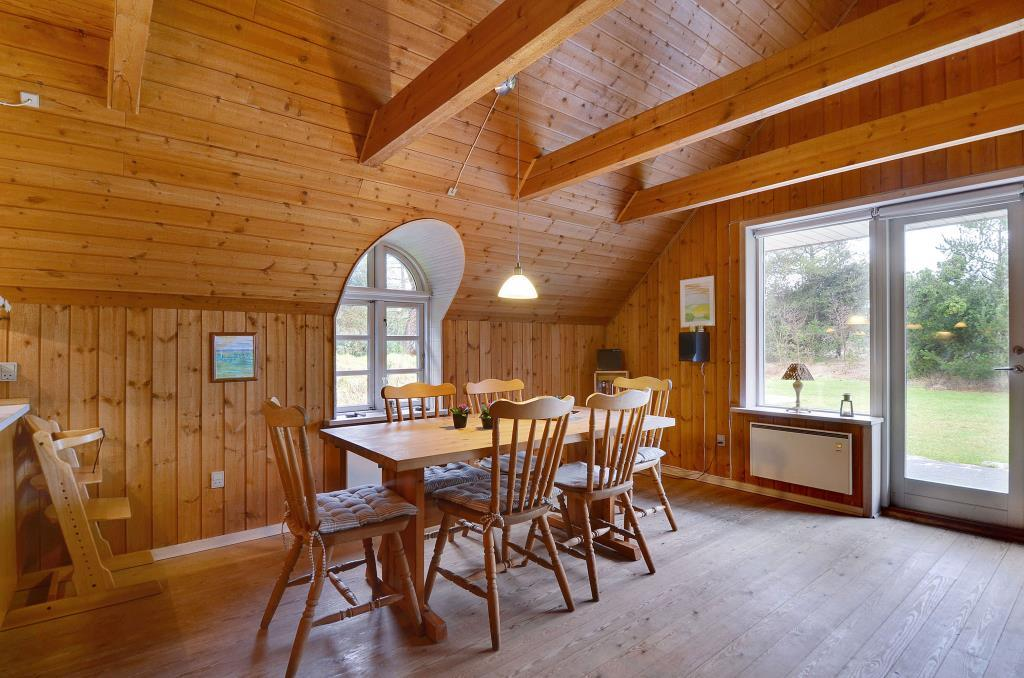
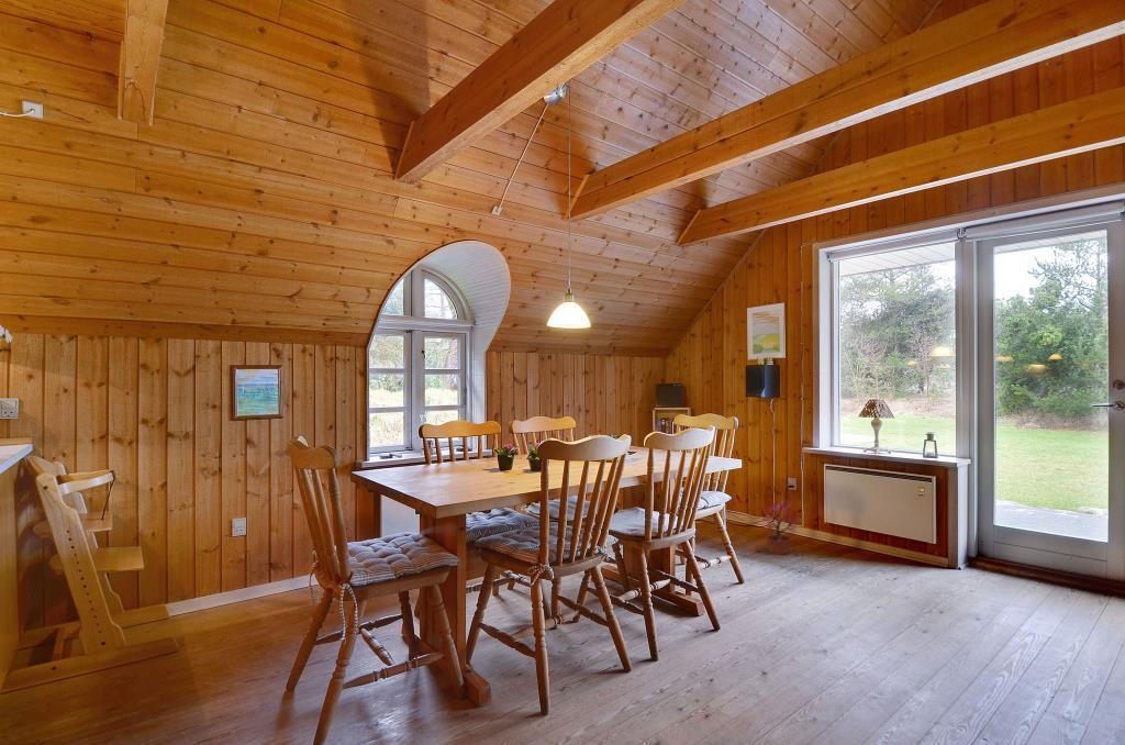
+ potted plant [754,500,800,557]
